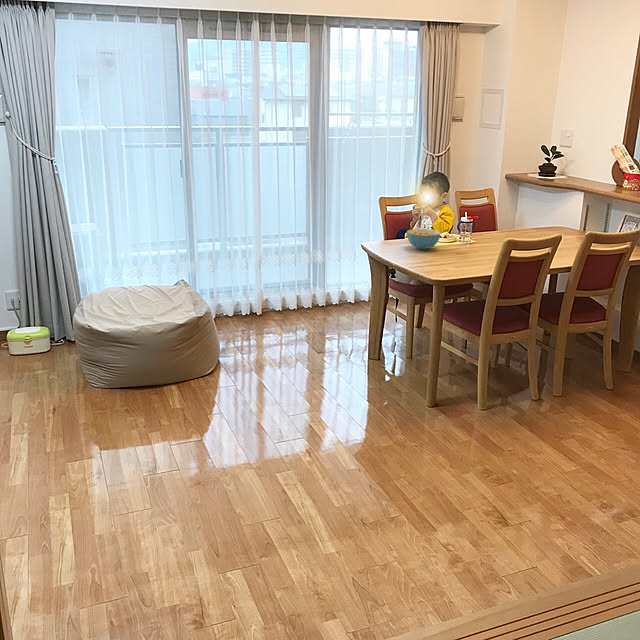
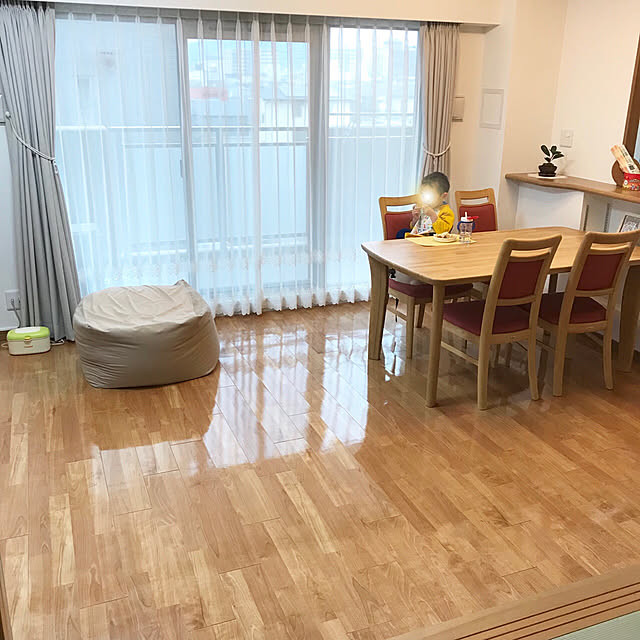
- cereal bowl [406,228,441,251]
